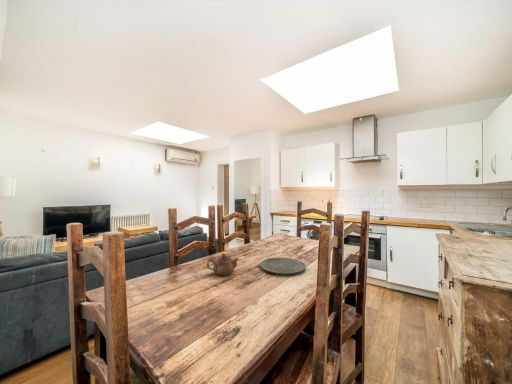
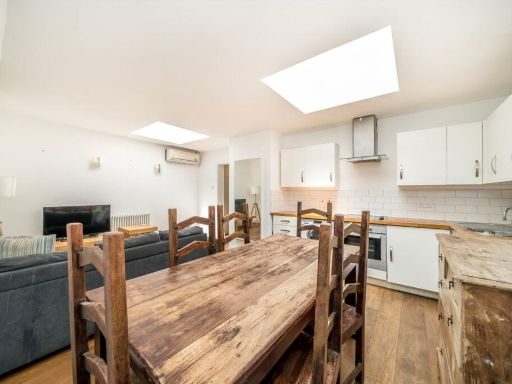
- teapot [206,253,240,276]
- plate [259,256,307,275]
